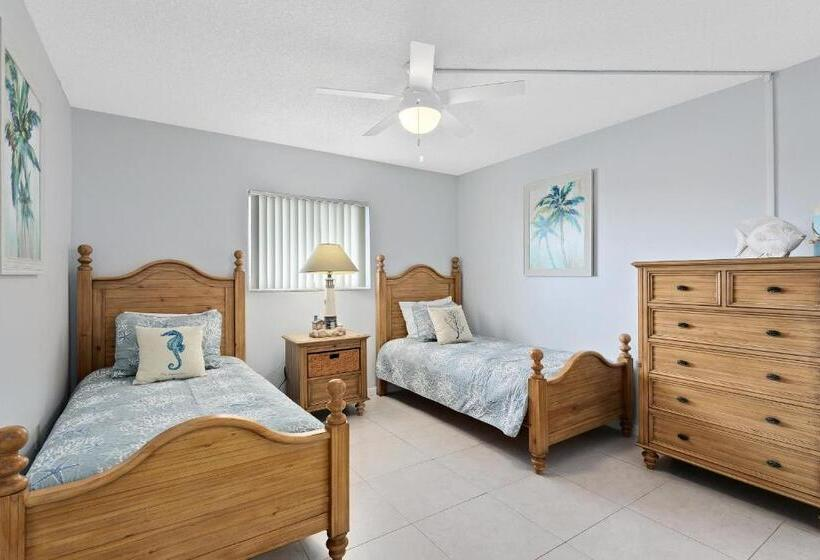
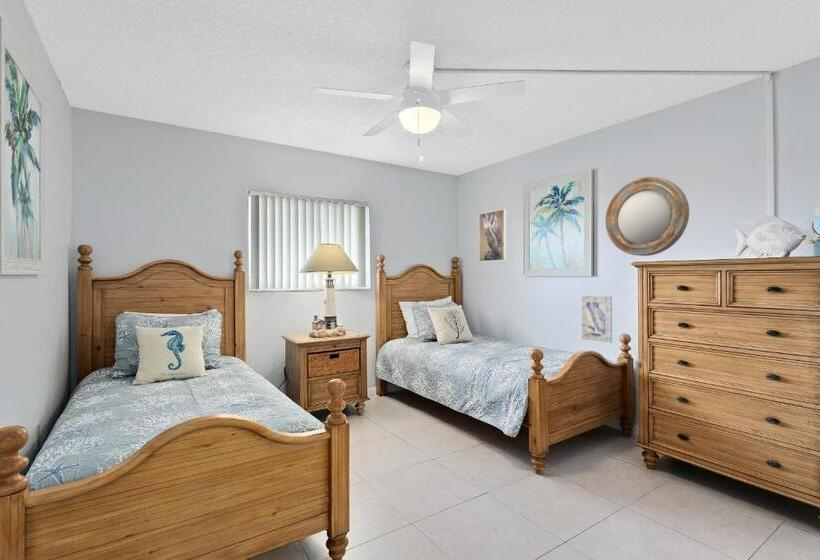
+ home mirror [604,176,690,257]
+ wall art [581,294,613,344]
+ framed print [478,208,507,263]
